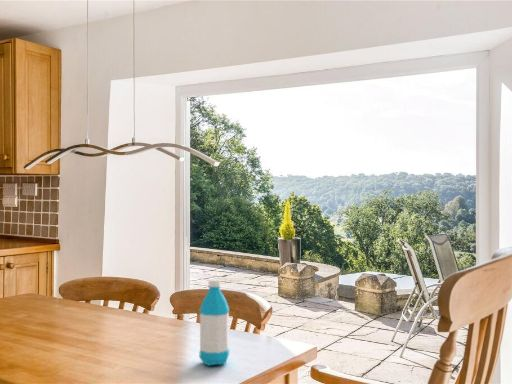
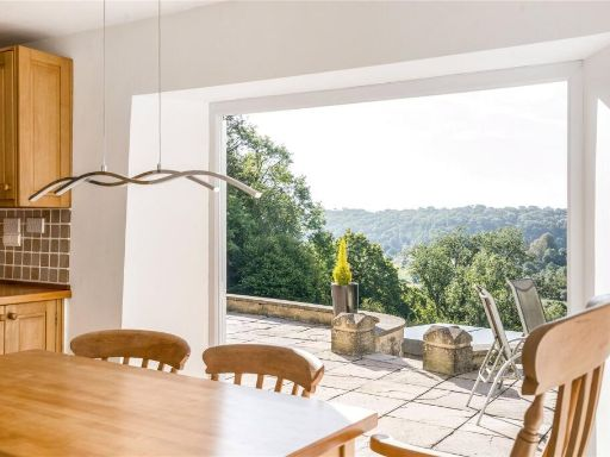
- water bottle [198,278,230,367]
